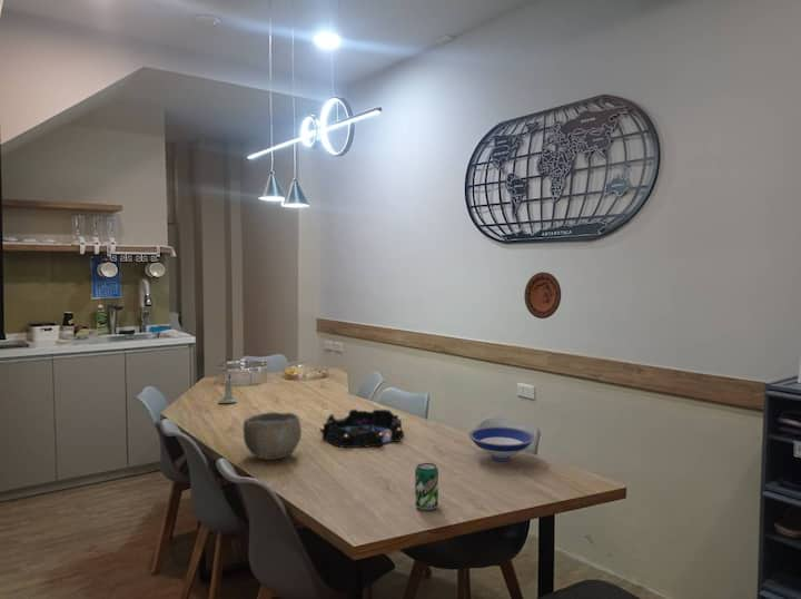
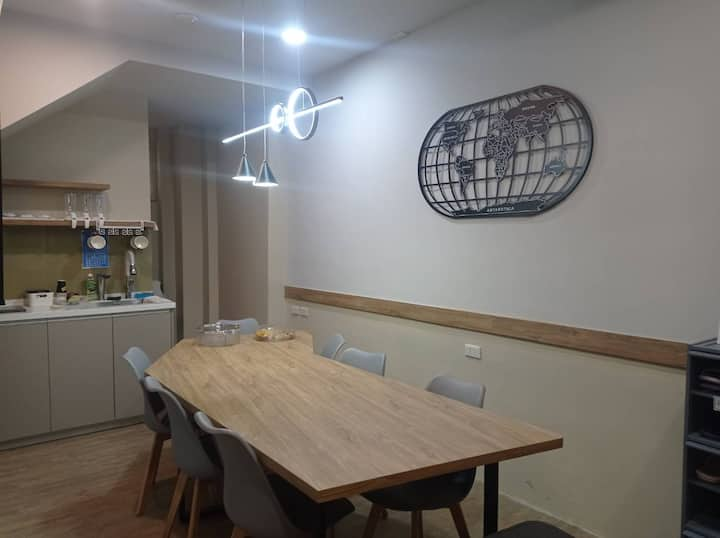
- beverage can [414,462,439,511]
- bowl [467,425,536,462]
- decorative plate [523,272,562,320]
- decorative bowl [319,407,405,449]
- bowl [243,411,303,461]
- candle [217,372,238,404]
